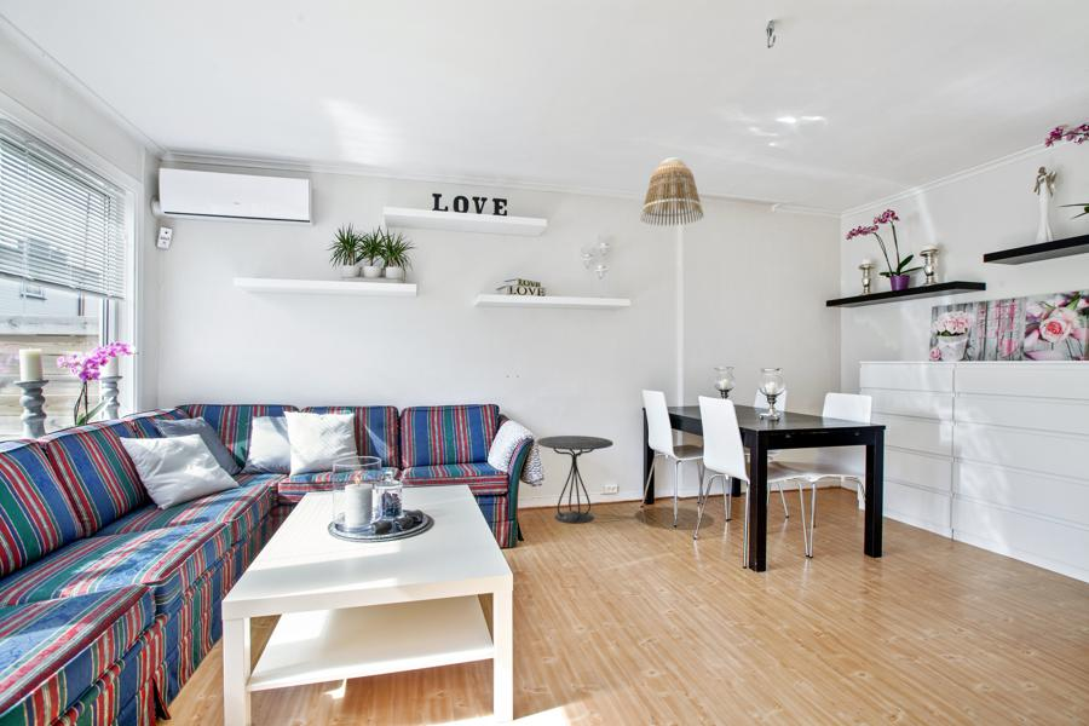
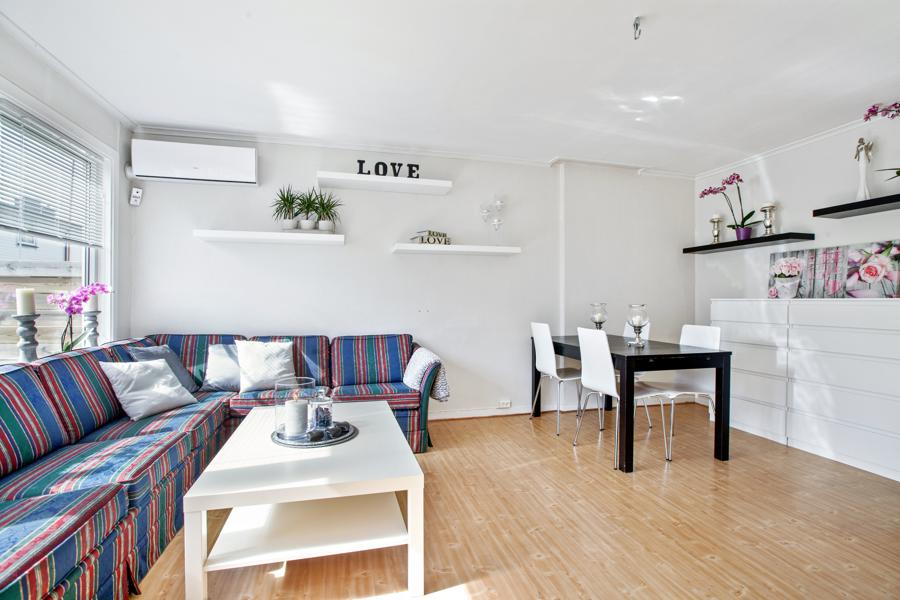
- side table [536,434,615,525]
- lamp shade [639,156,704,227]
